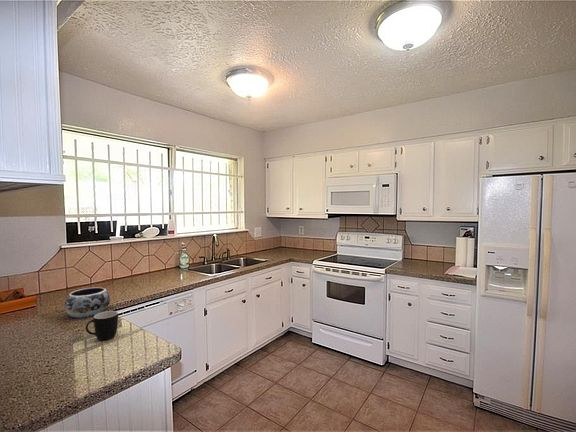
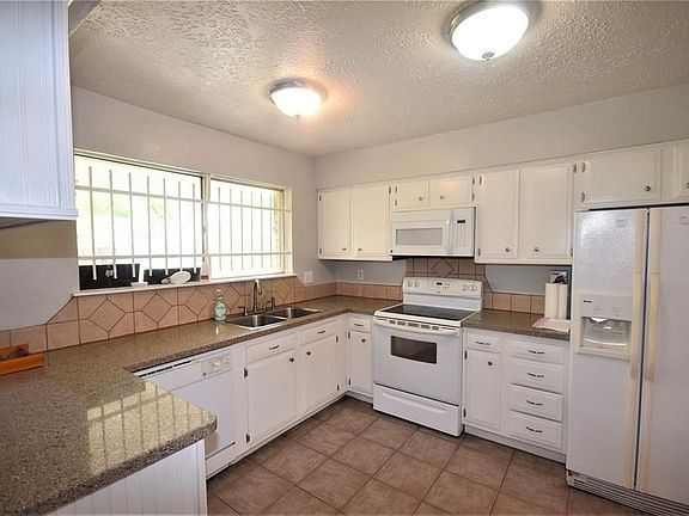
- mug [85,310,119,342]
- decorative bowl [64,286,111,319]
